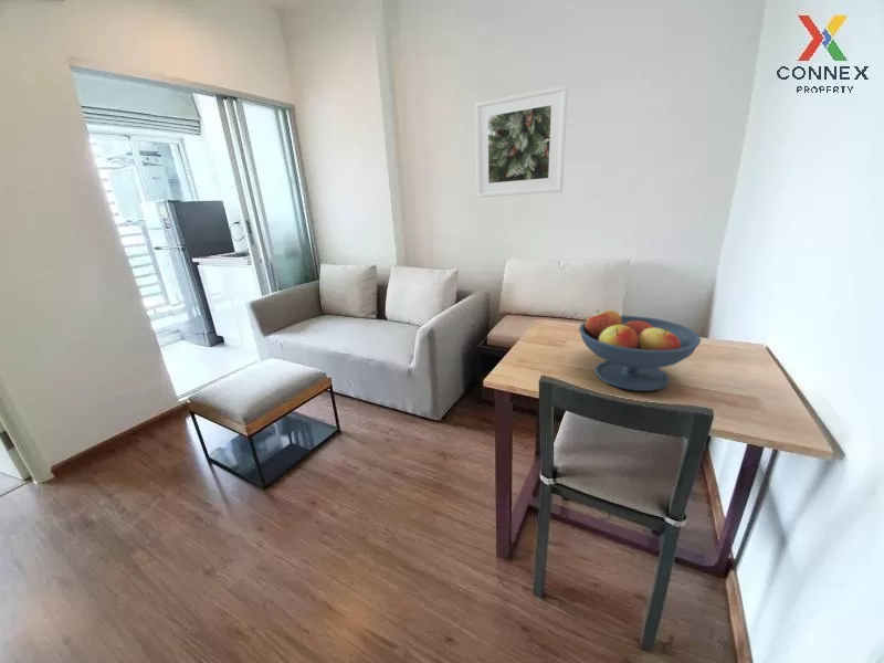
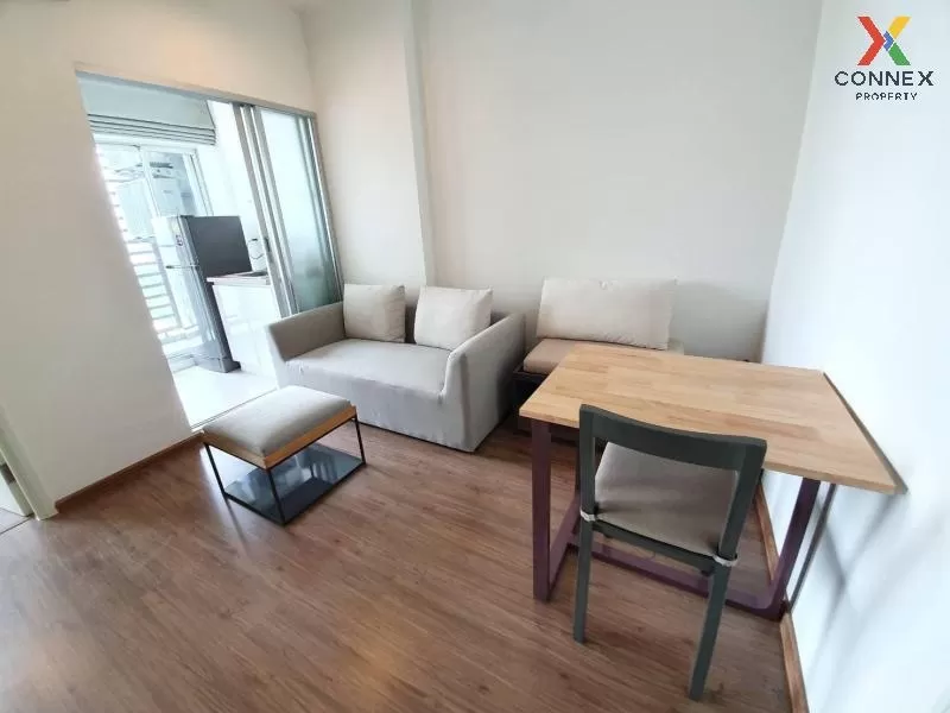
- fruit bowl [578,308,702,392]
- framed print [474,84,569,199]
